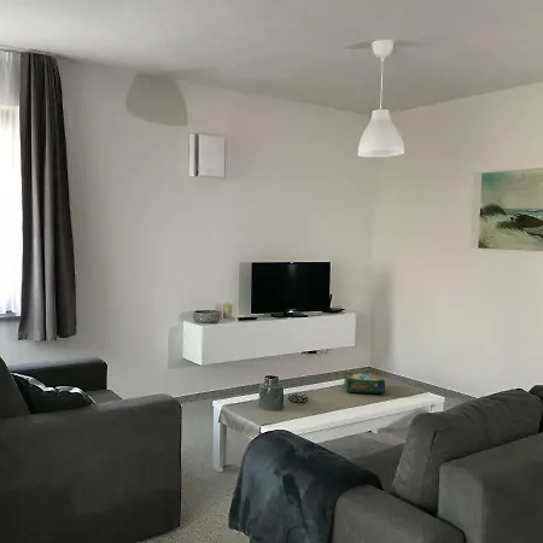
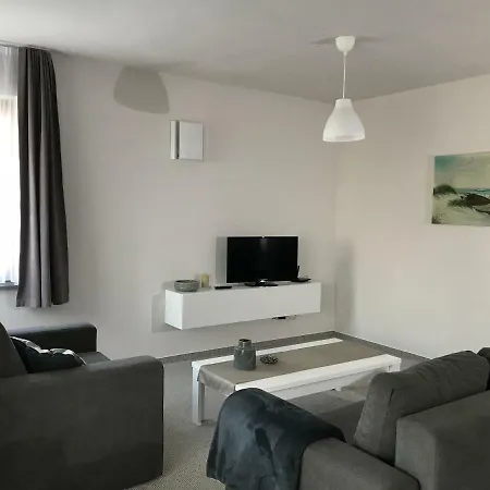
- board game [343,372,386,395]
